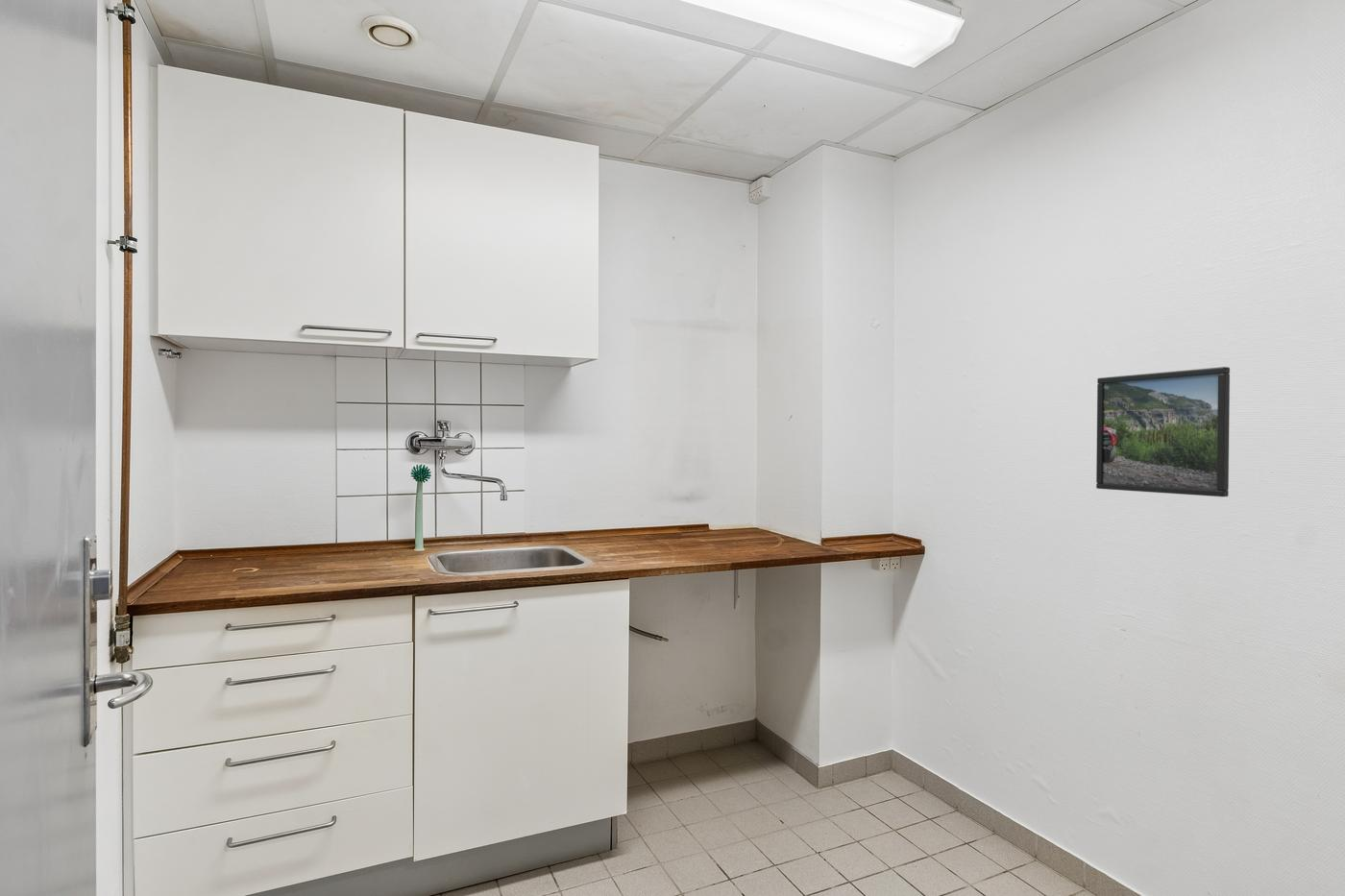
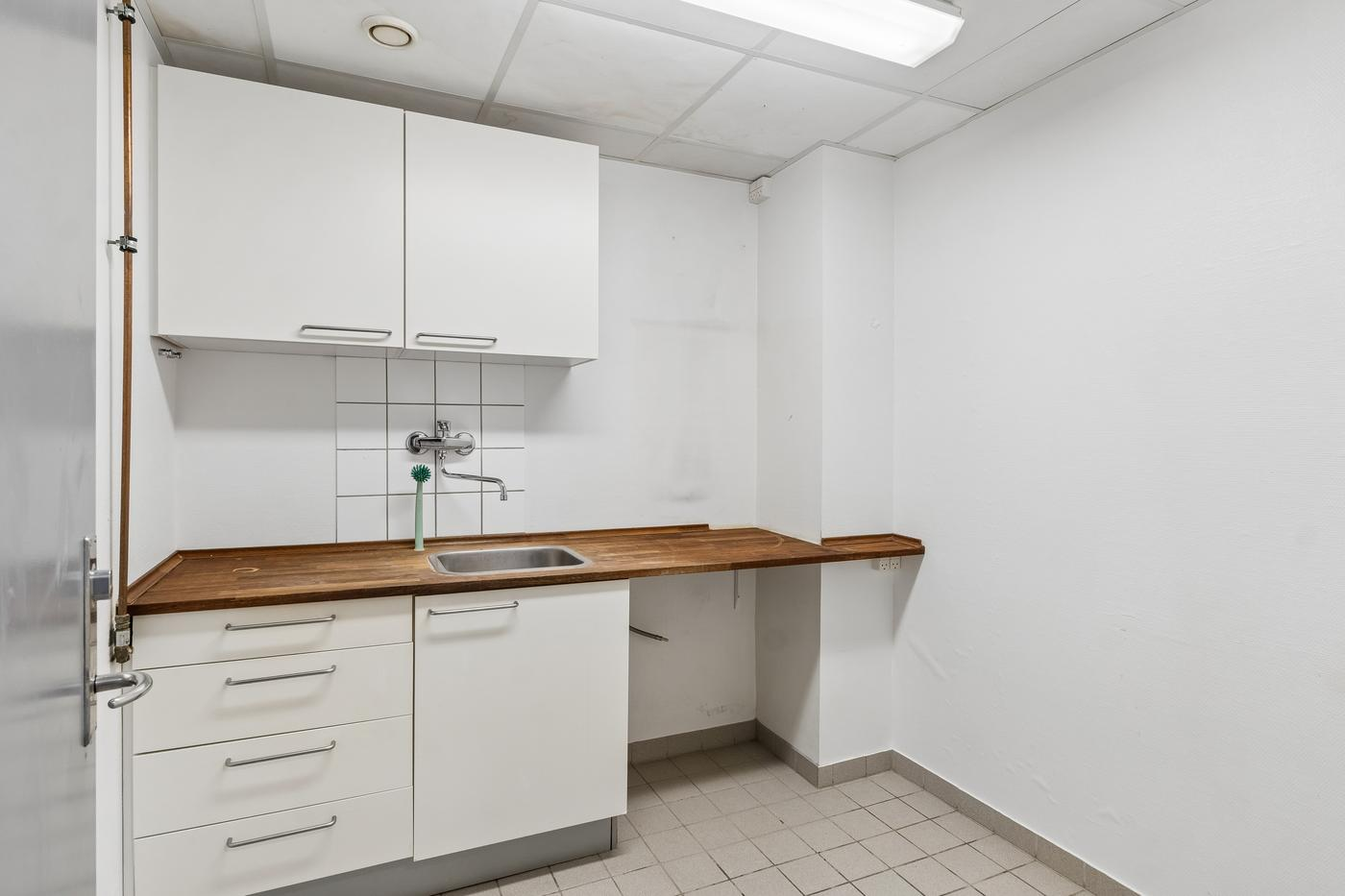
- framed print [1095,366,1231,497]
